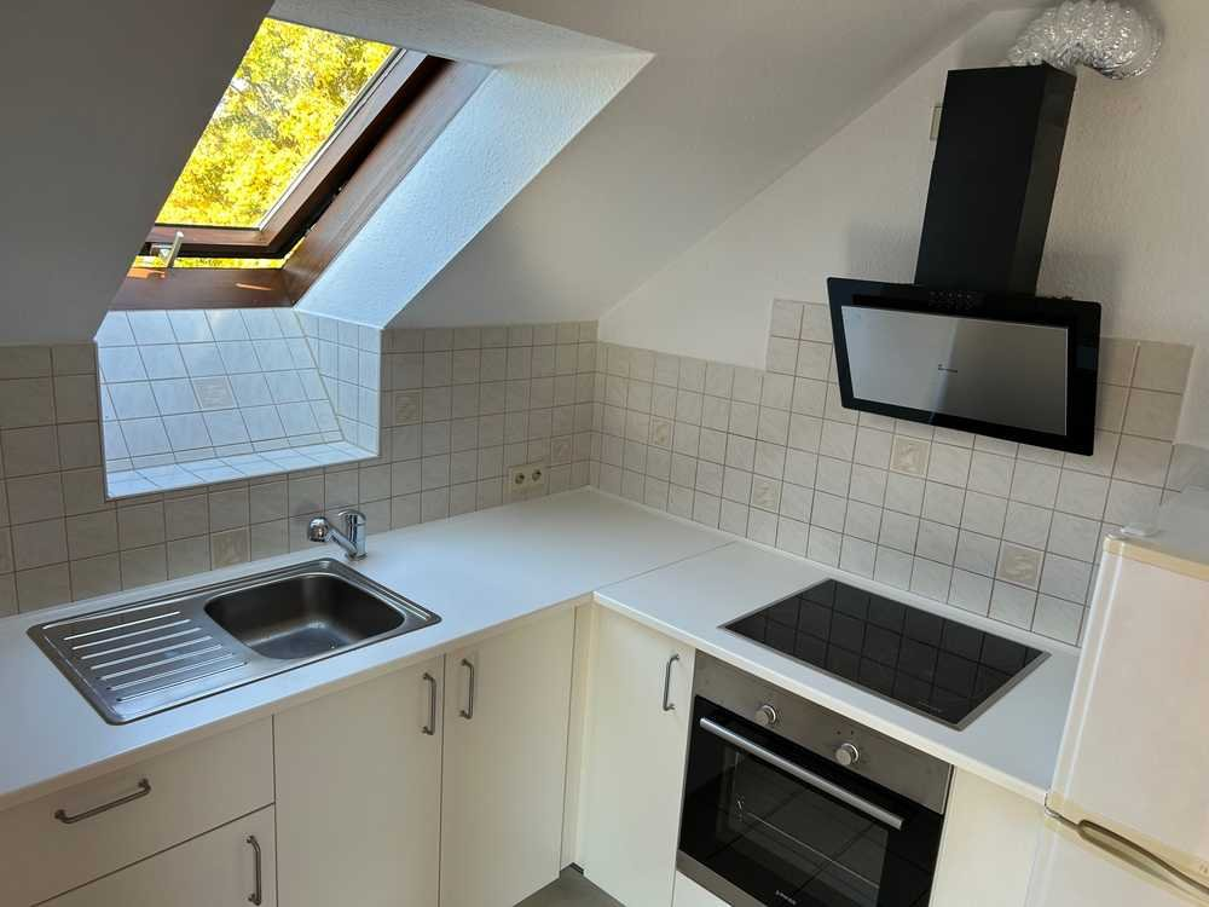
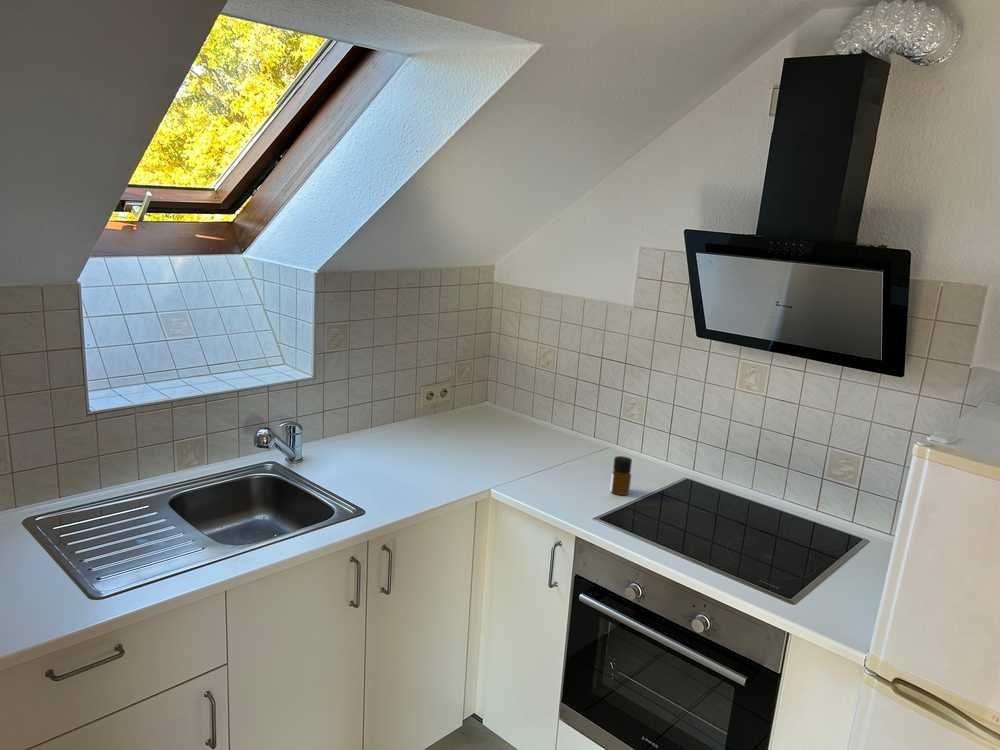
+ bottle [609,455,633,496]
